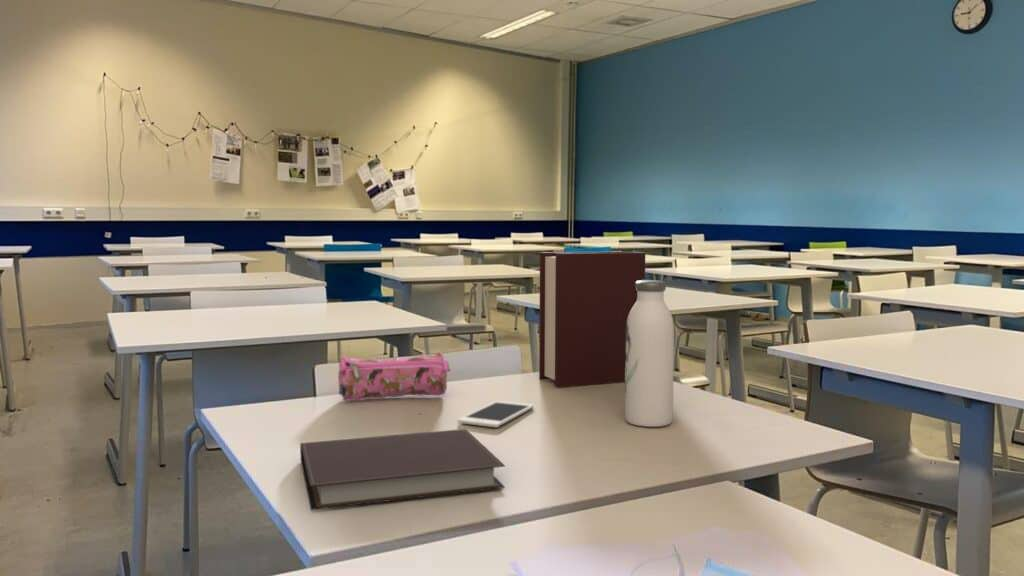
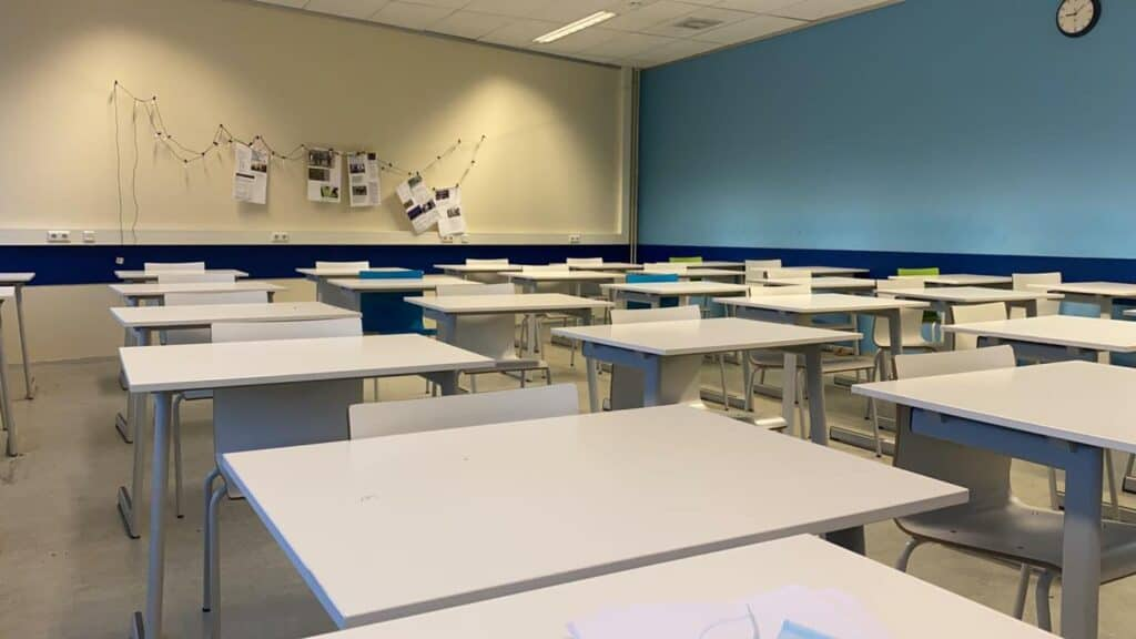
- water bottle [624,279,675,428]
- pencil case [337,351,452,402]
- bible [538,251,646,388]
- notebook [299,428,506,511]
- cell phone [457,400,535,428]
